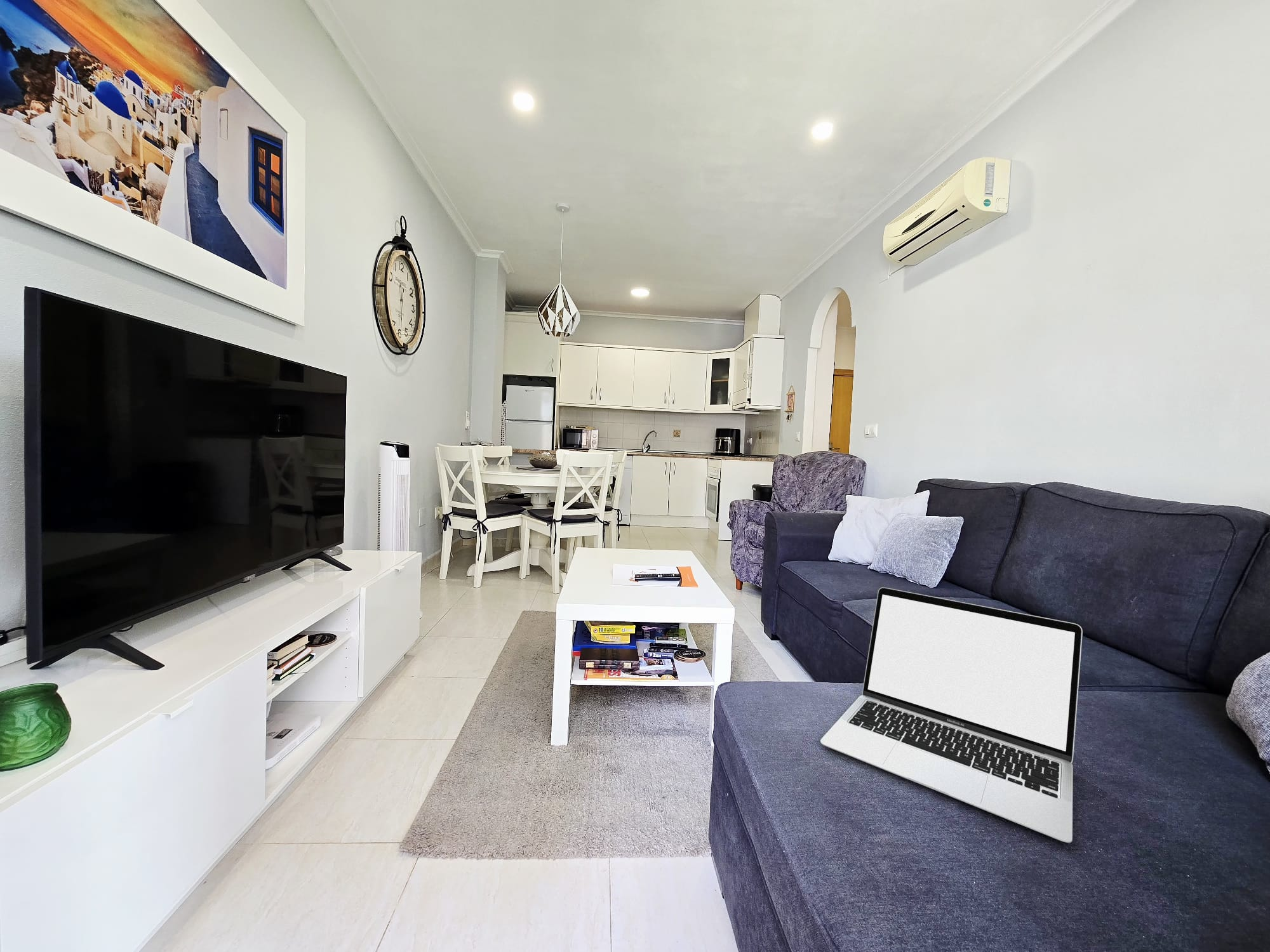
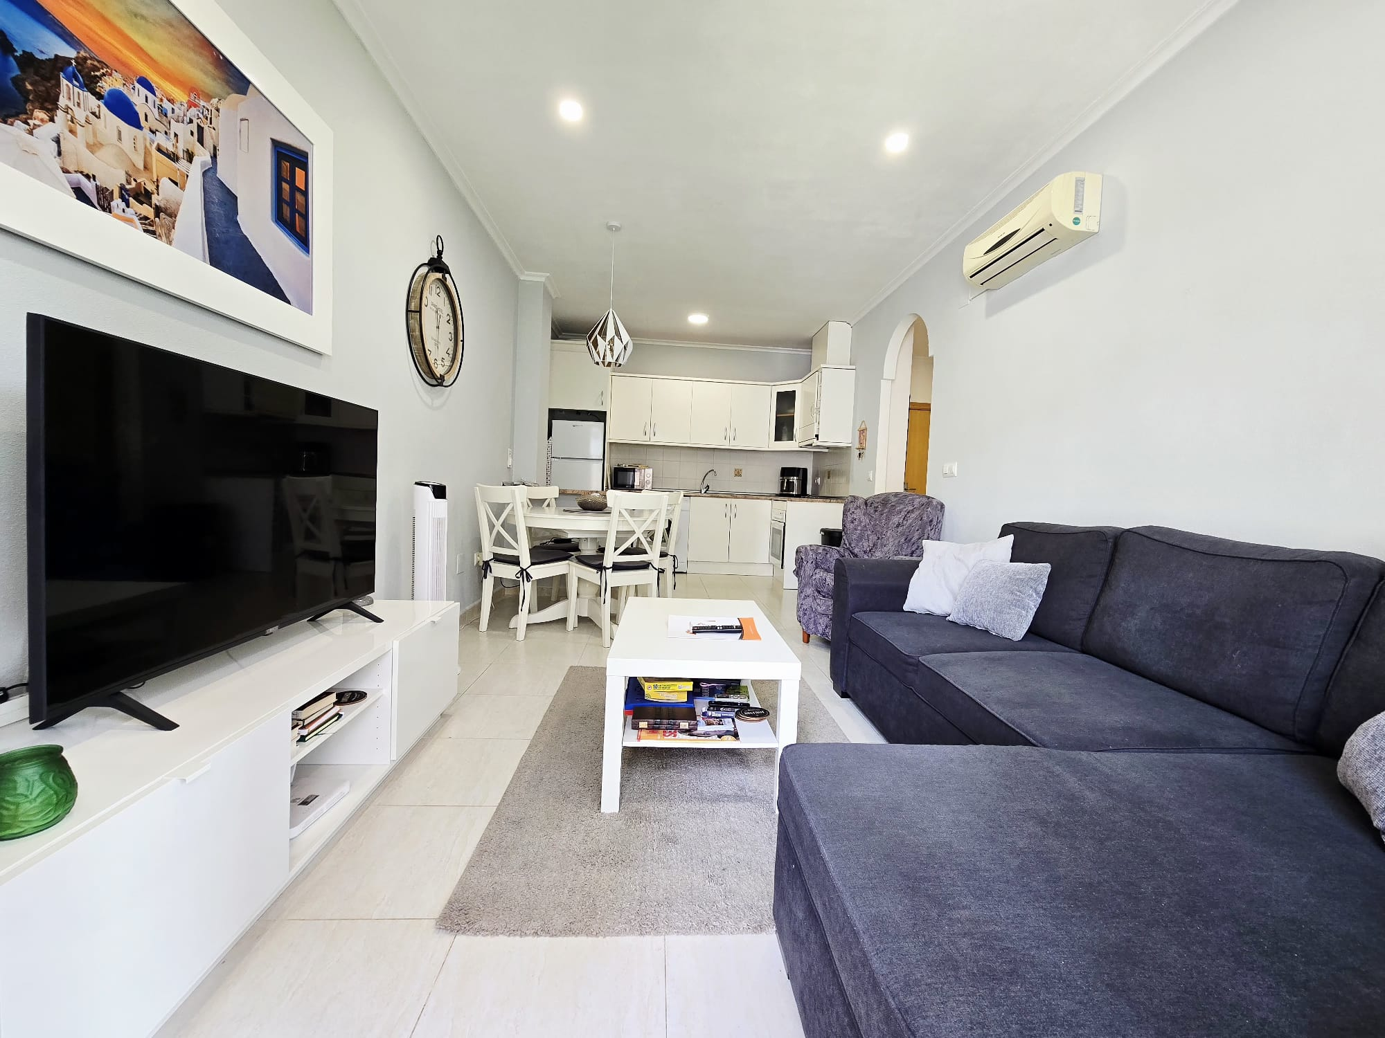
- laptop [820,587,1083,843]
